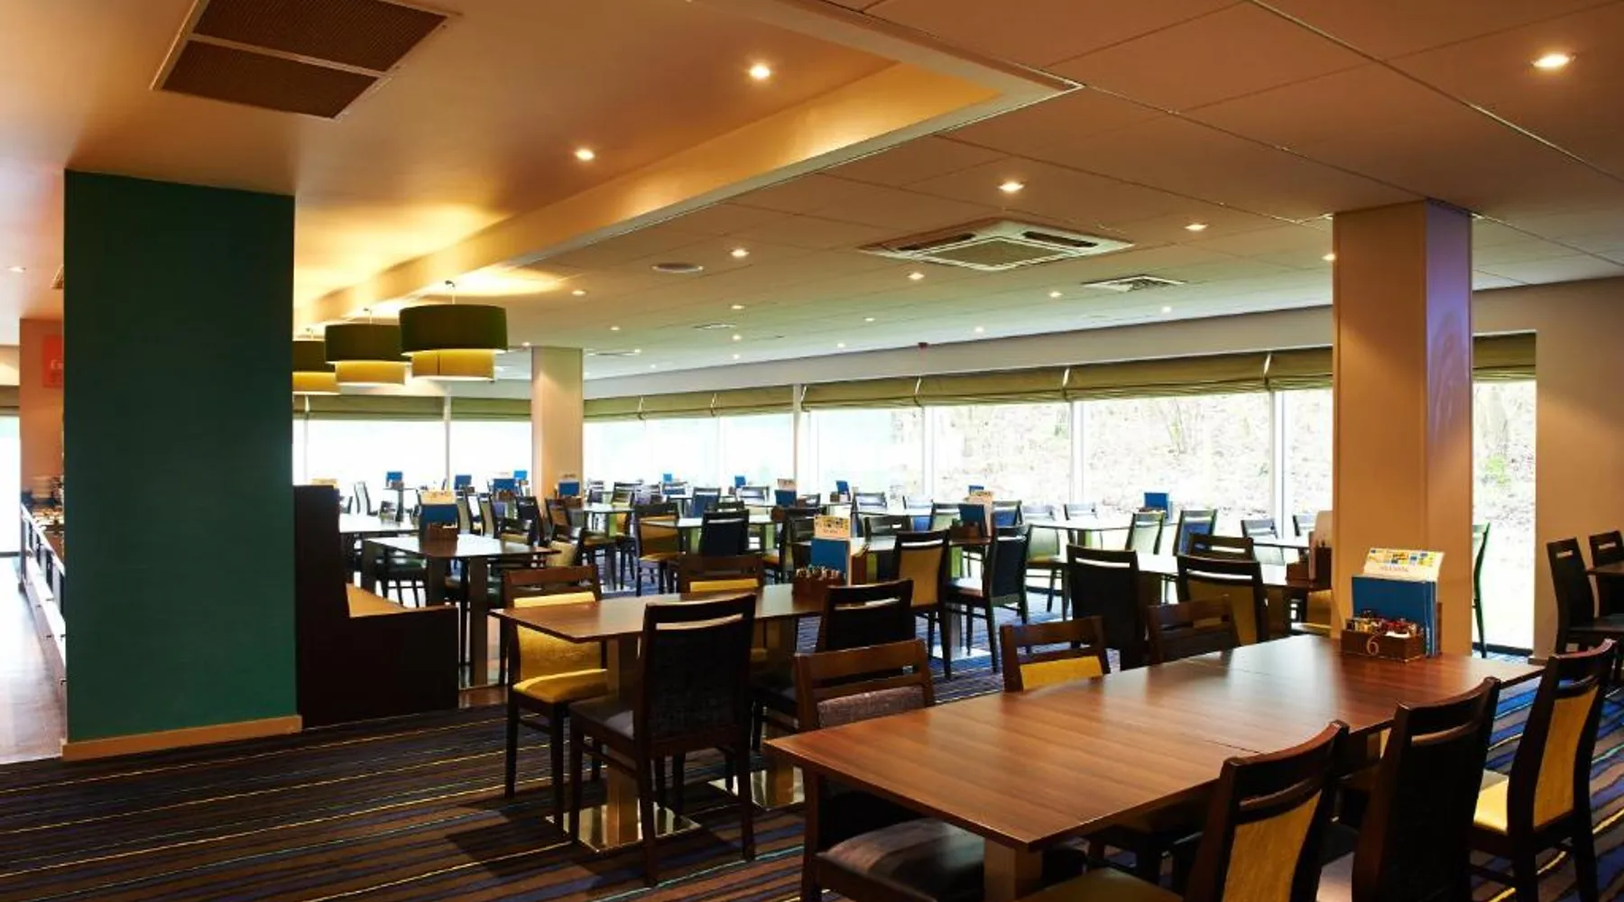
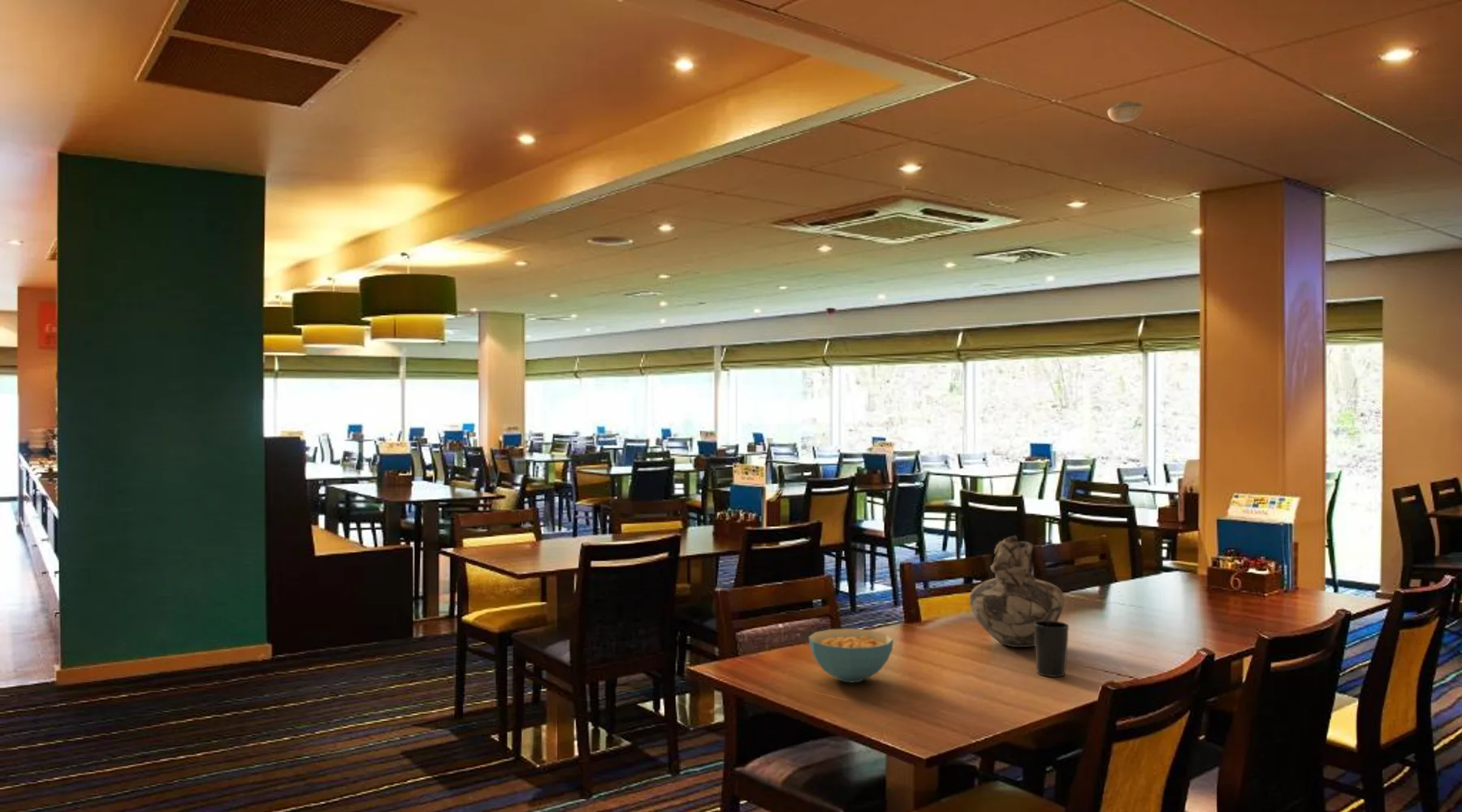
+ smoke detector [1107,101,1144,123]
+ cereal bowl [808,628,894,684]
+ cup [1034,620,1070,678]
+ vase [969,535,1065,648]
